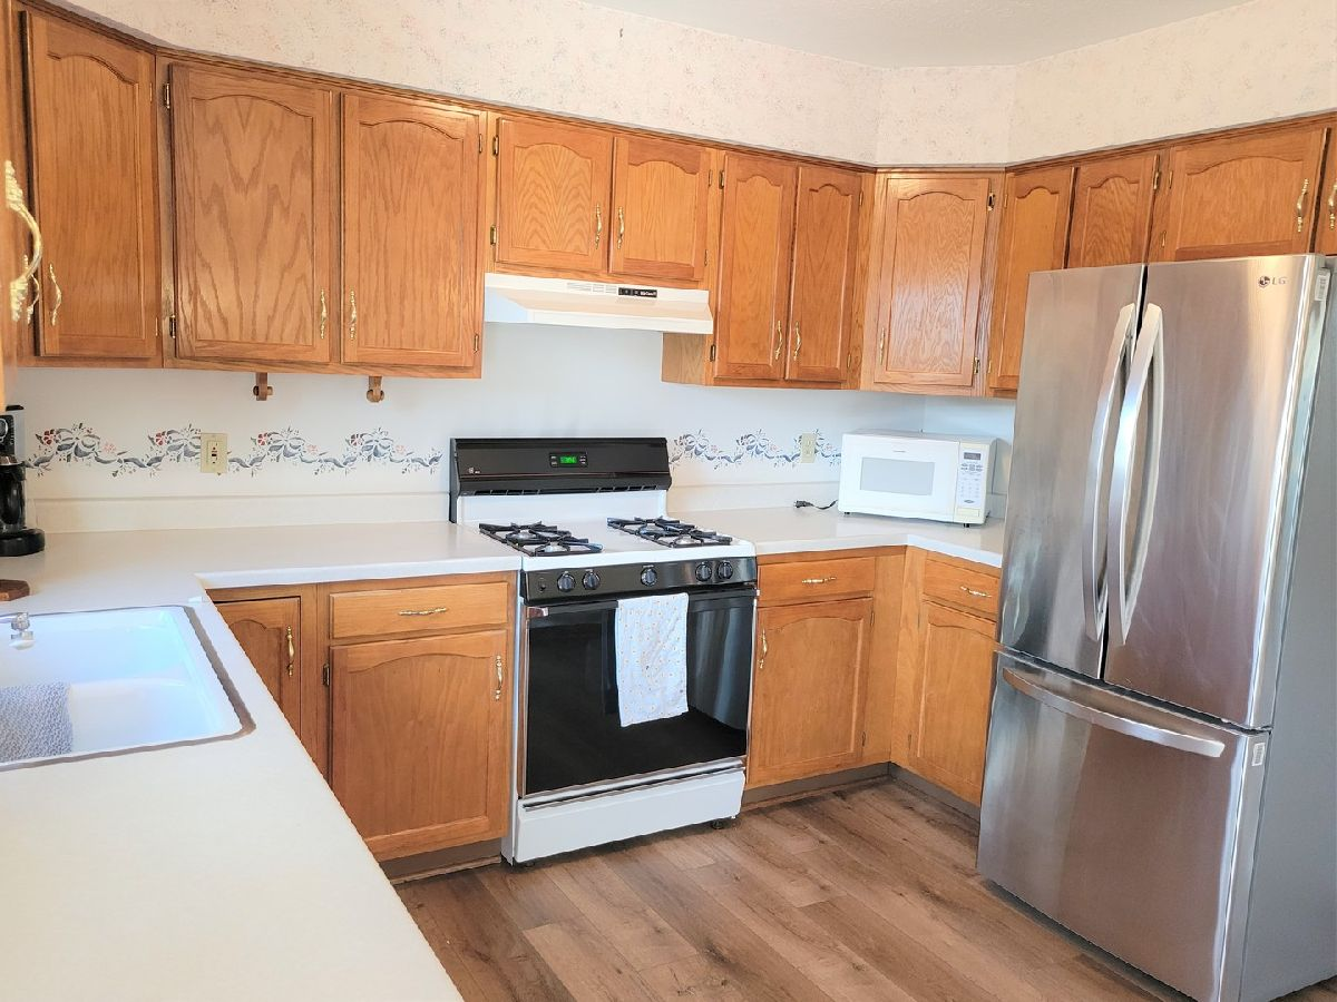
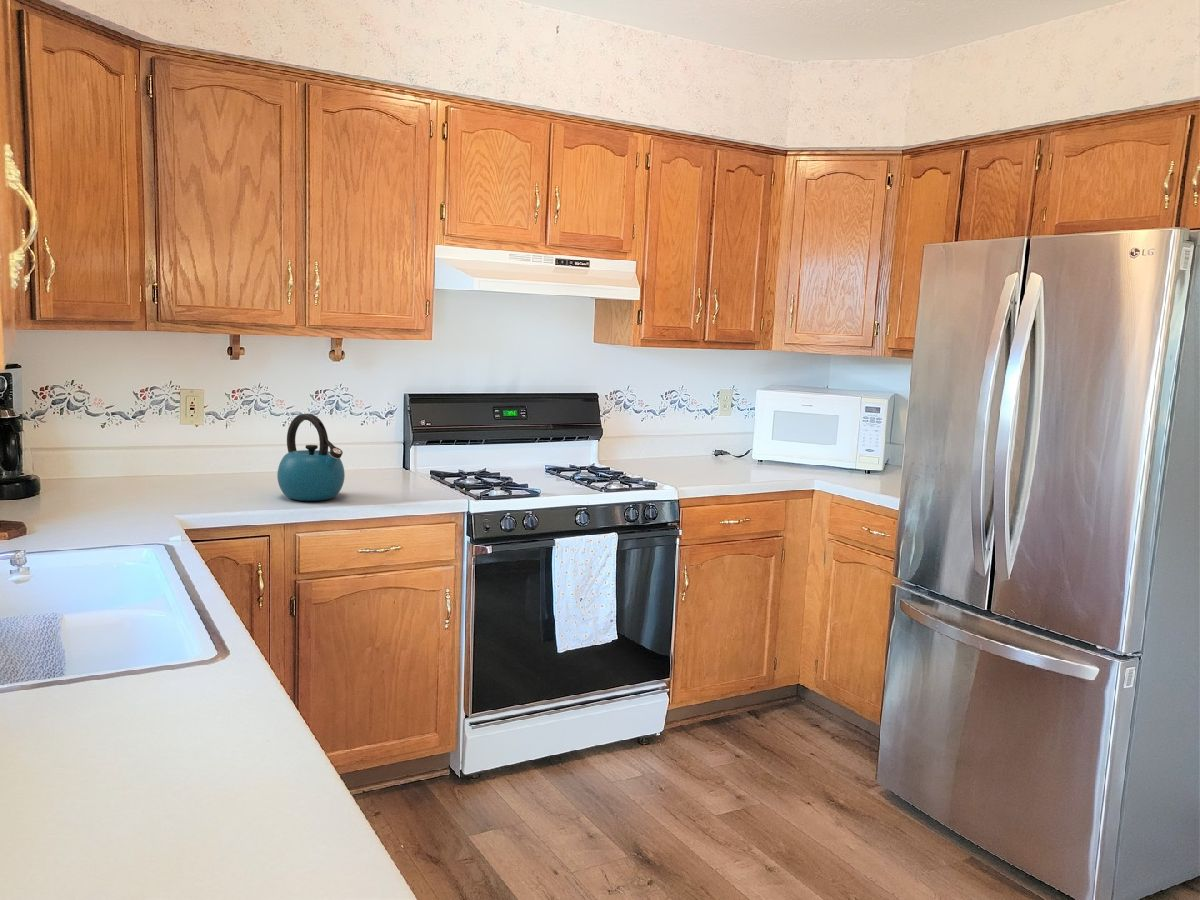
+ kettle [276,413,346,502]
